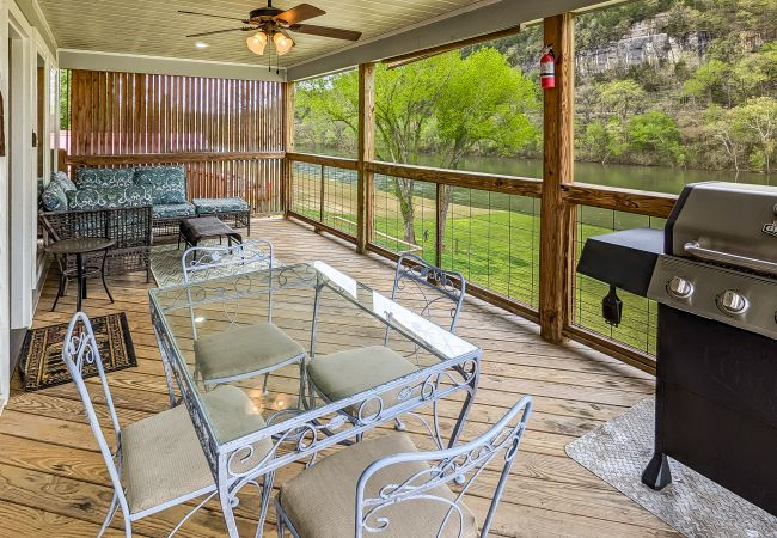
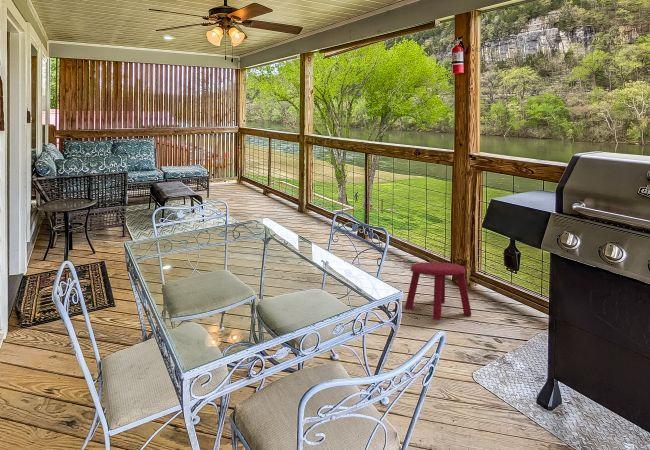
+ stool [404,261,472,321]
